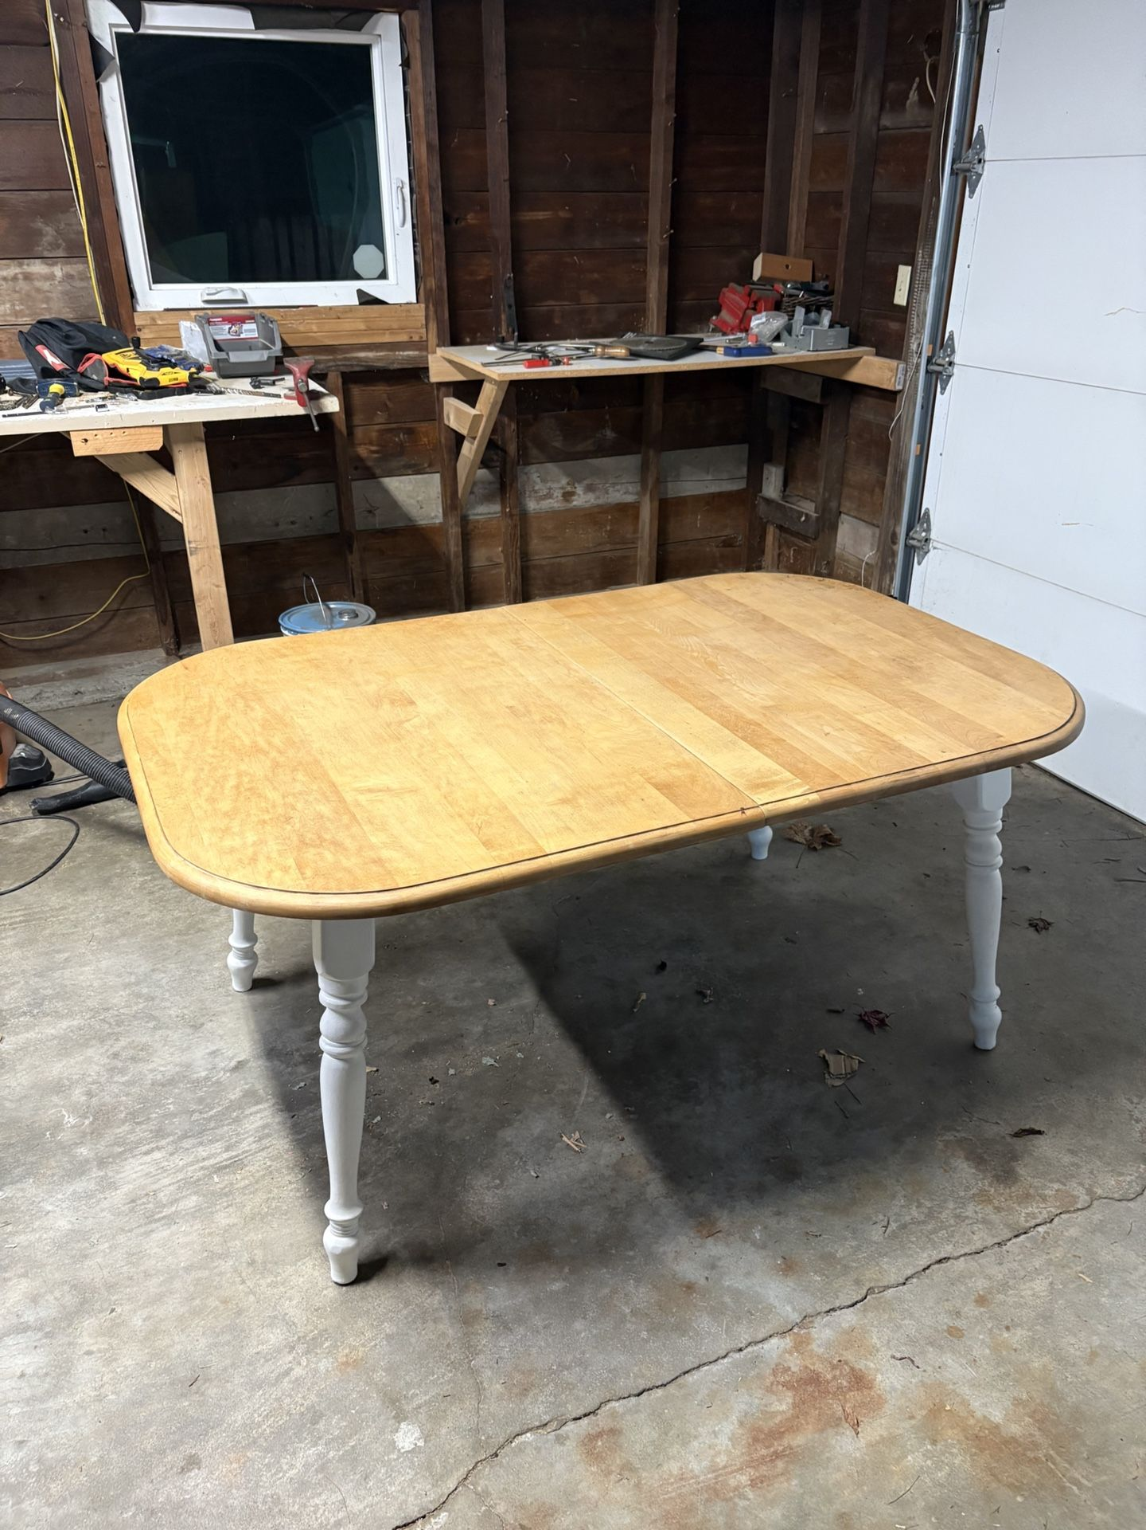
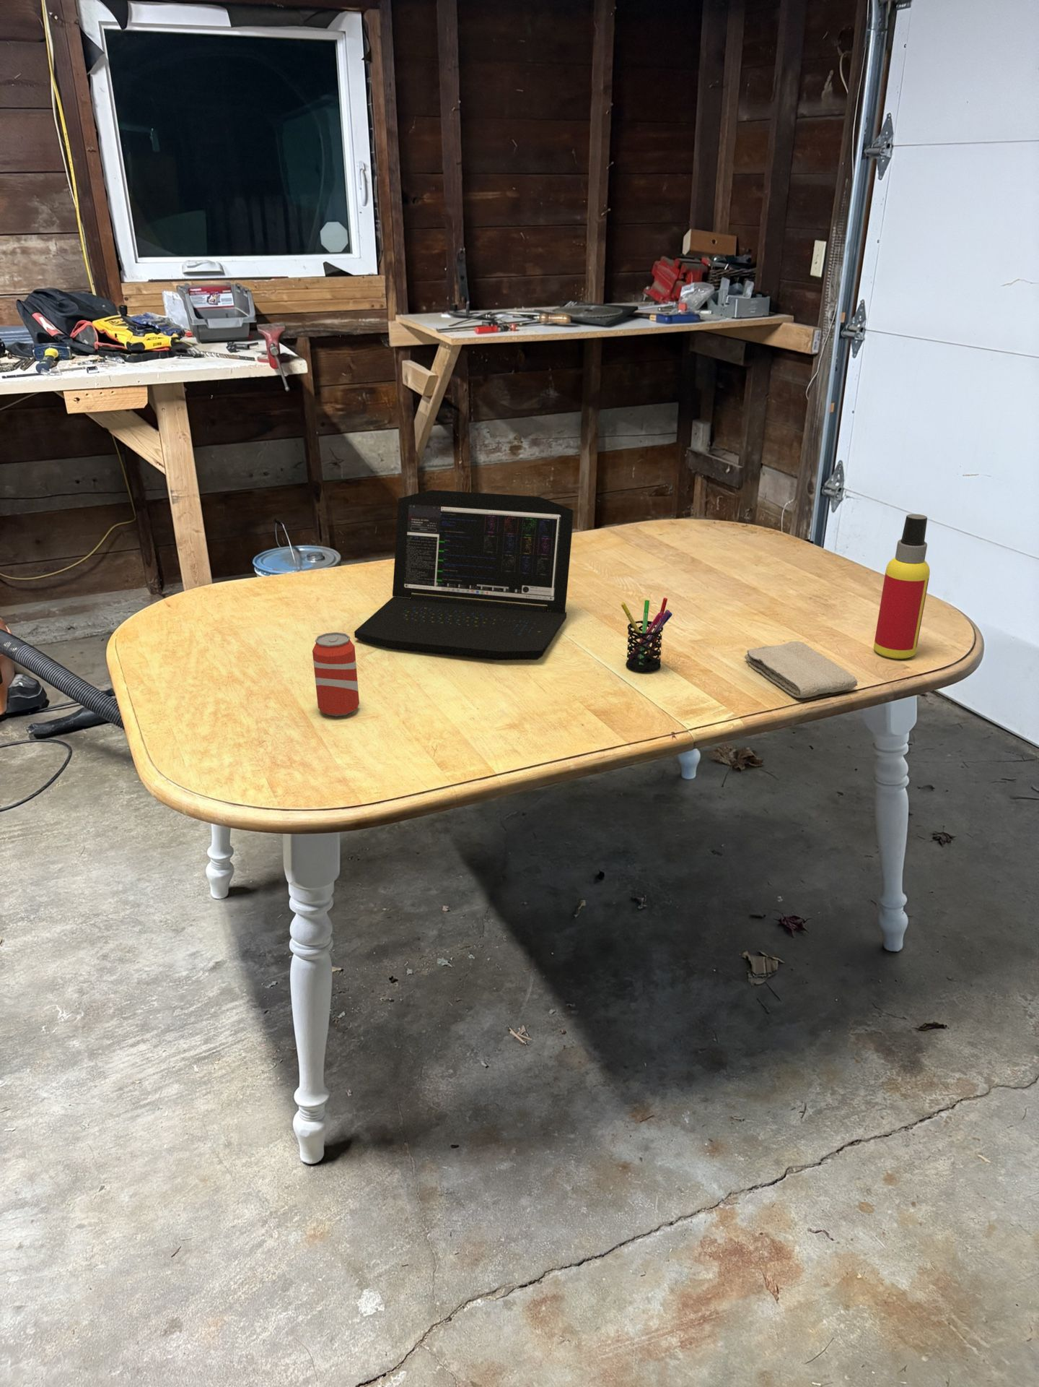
+ spray bottle [873,513,931,660]
+ beverage can [312,631,360,718]
+ laptop [354,489,574,661]
+ pen holder [621,597,673,673]
+ washcloth [744,640,858,699]
